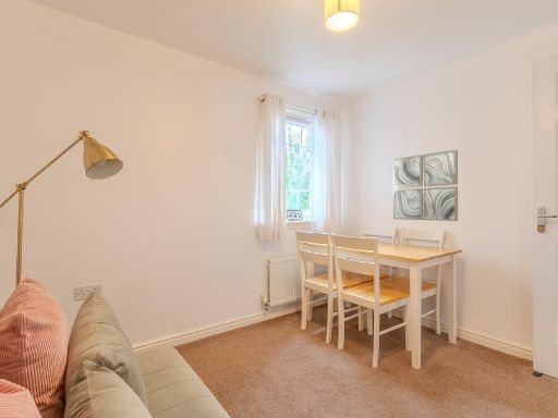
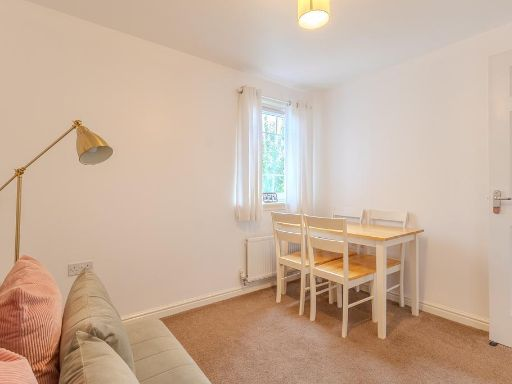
- wall art [392,149,459,222]
